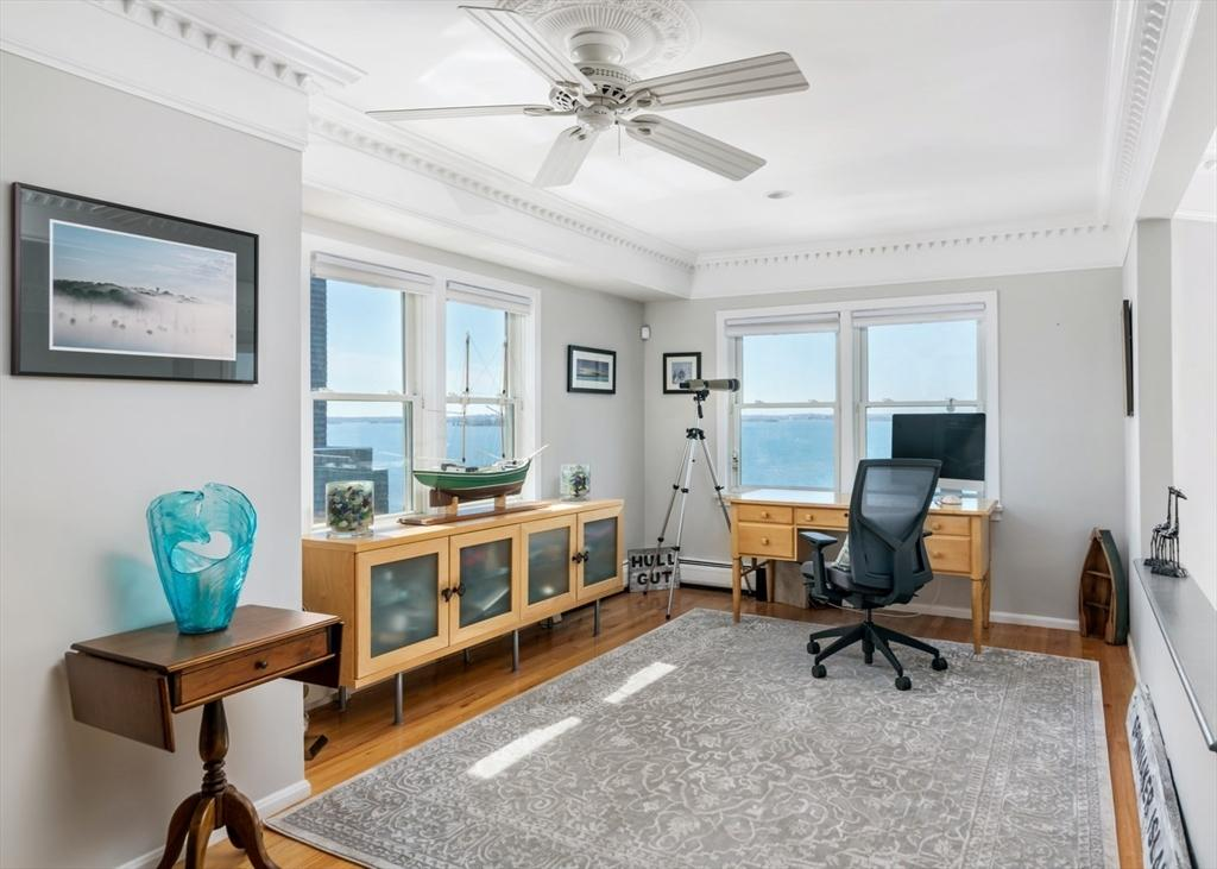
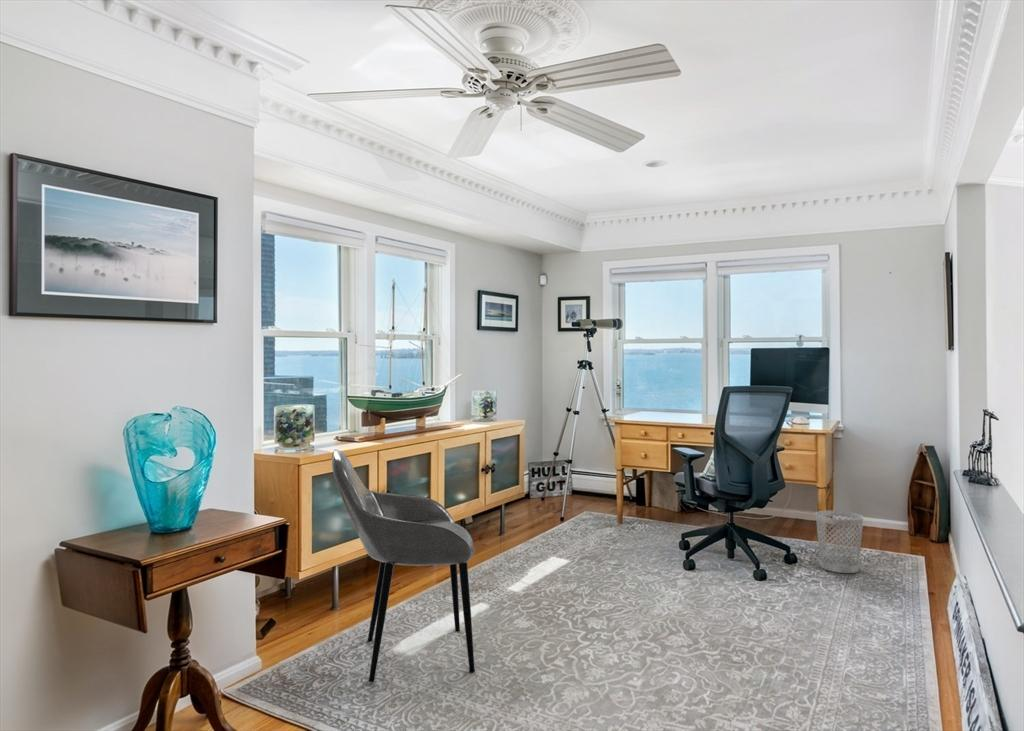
+ armchair [331,448,476,683]
+ wastebasket [815,510,864,574]
